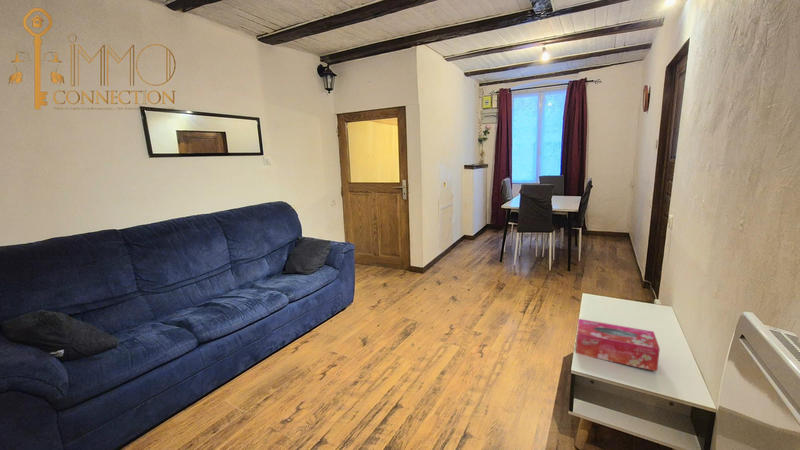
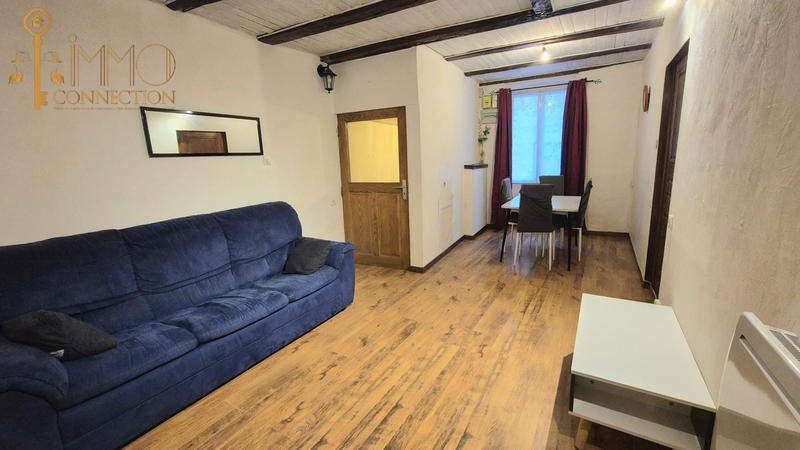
- tissue box [575,318,661,372]
